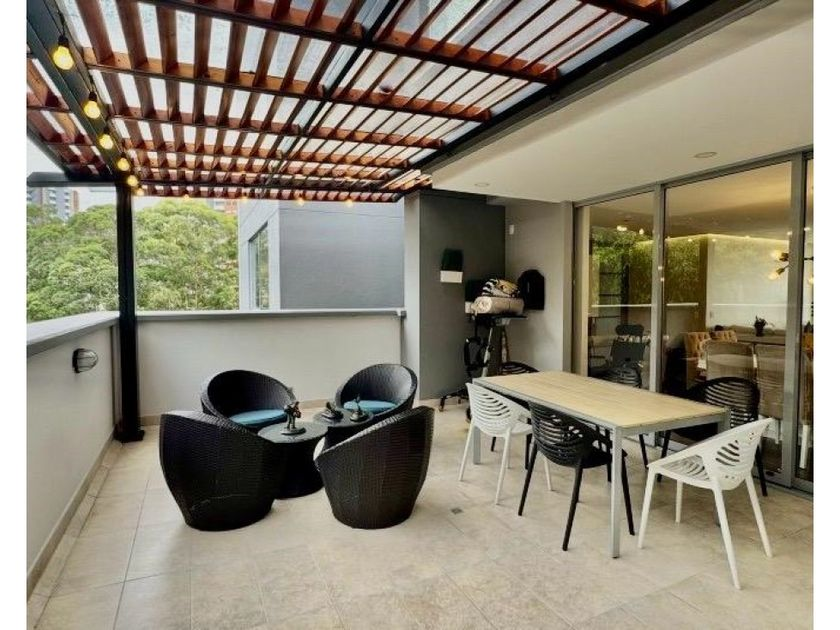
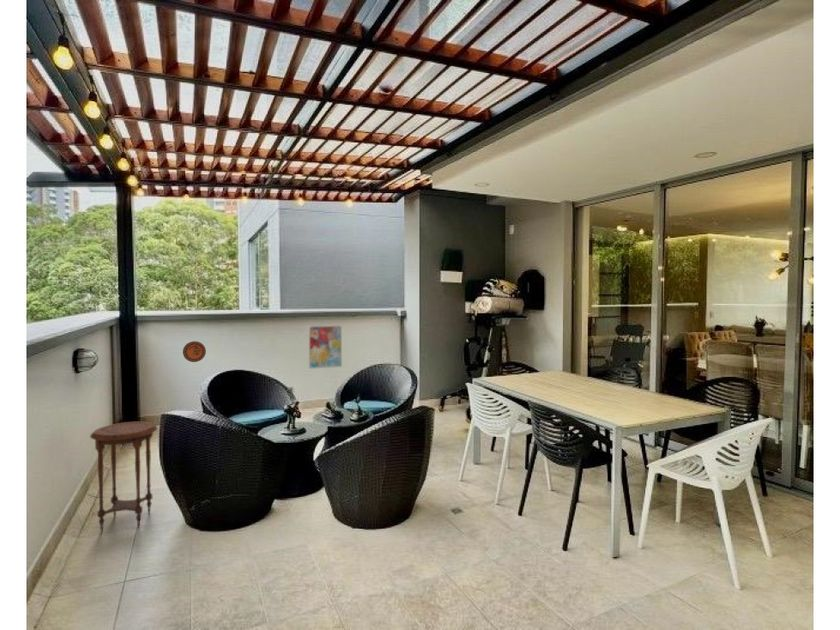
+ wall art [308,324,343,370]
+ decorative plate [182,340,207,363]
+ side table [89,421,158,532]
